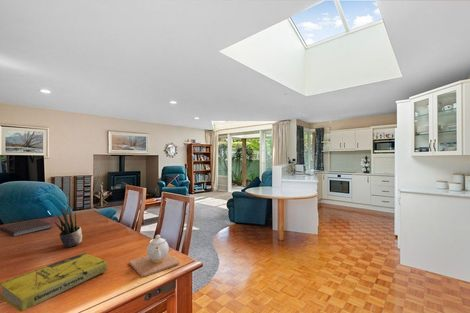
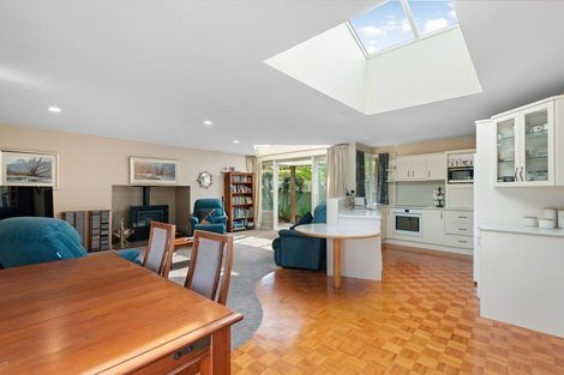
- potted plant [53,203,83,248]
- teapot [128,234,180,278]
- notebook [0,218,53,237]
- book [0,252,109,313]
